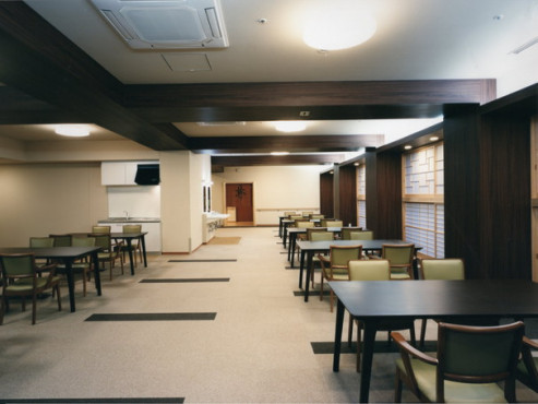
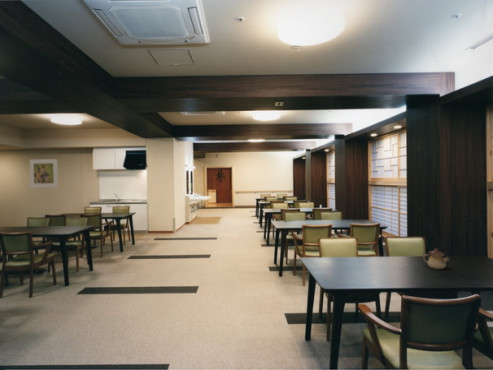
+ teapot [422,247,450,270]
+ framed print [29,158,59,189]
